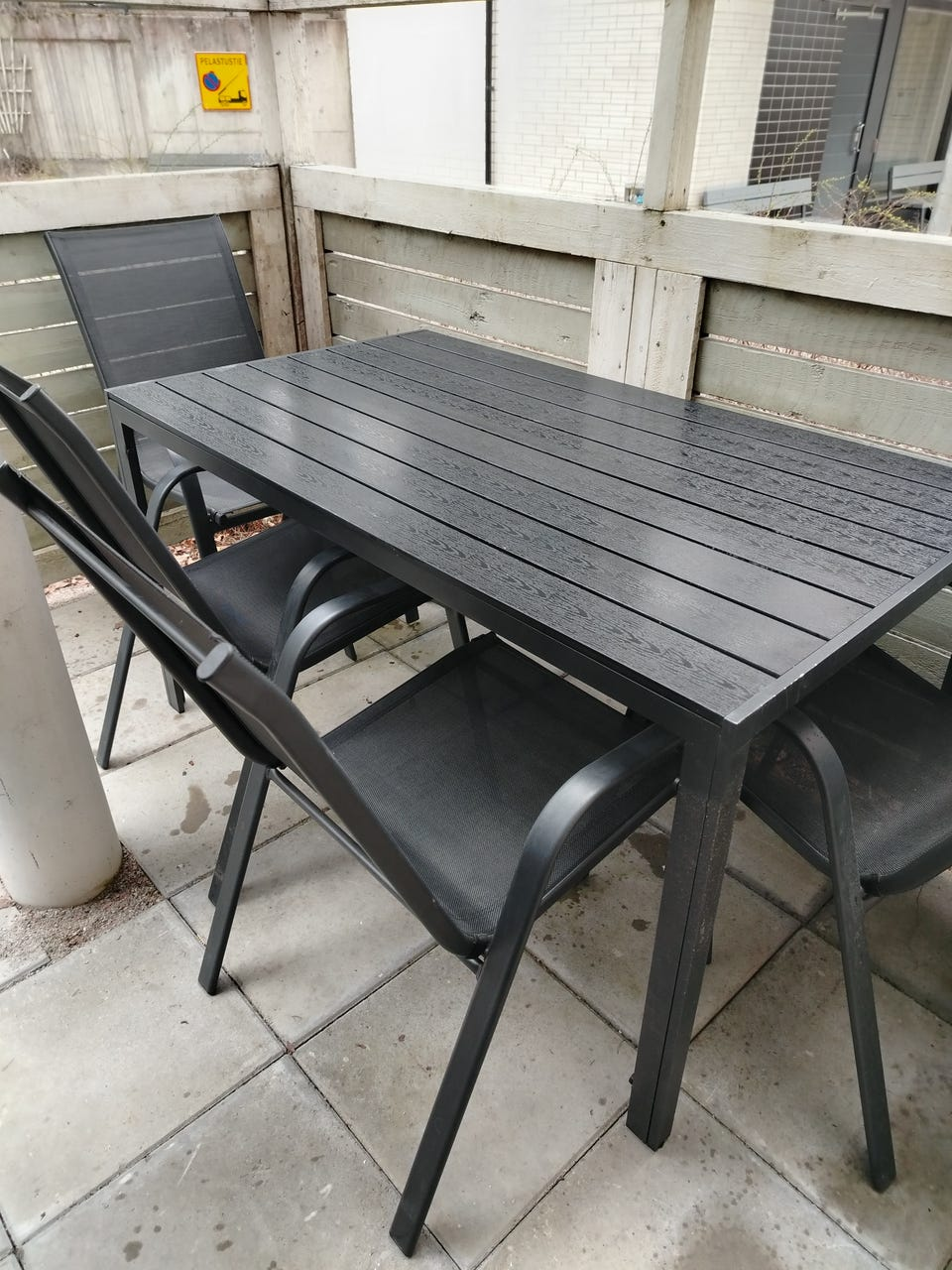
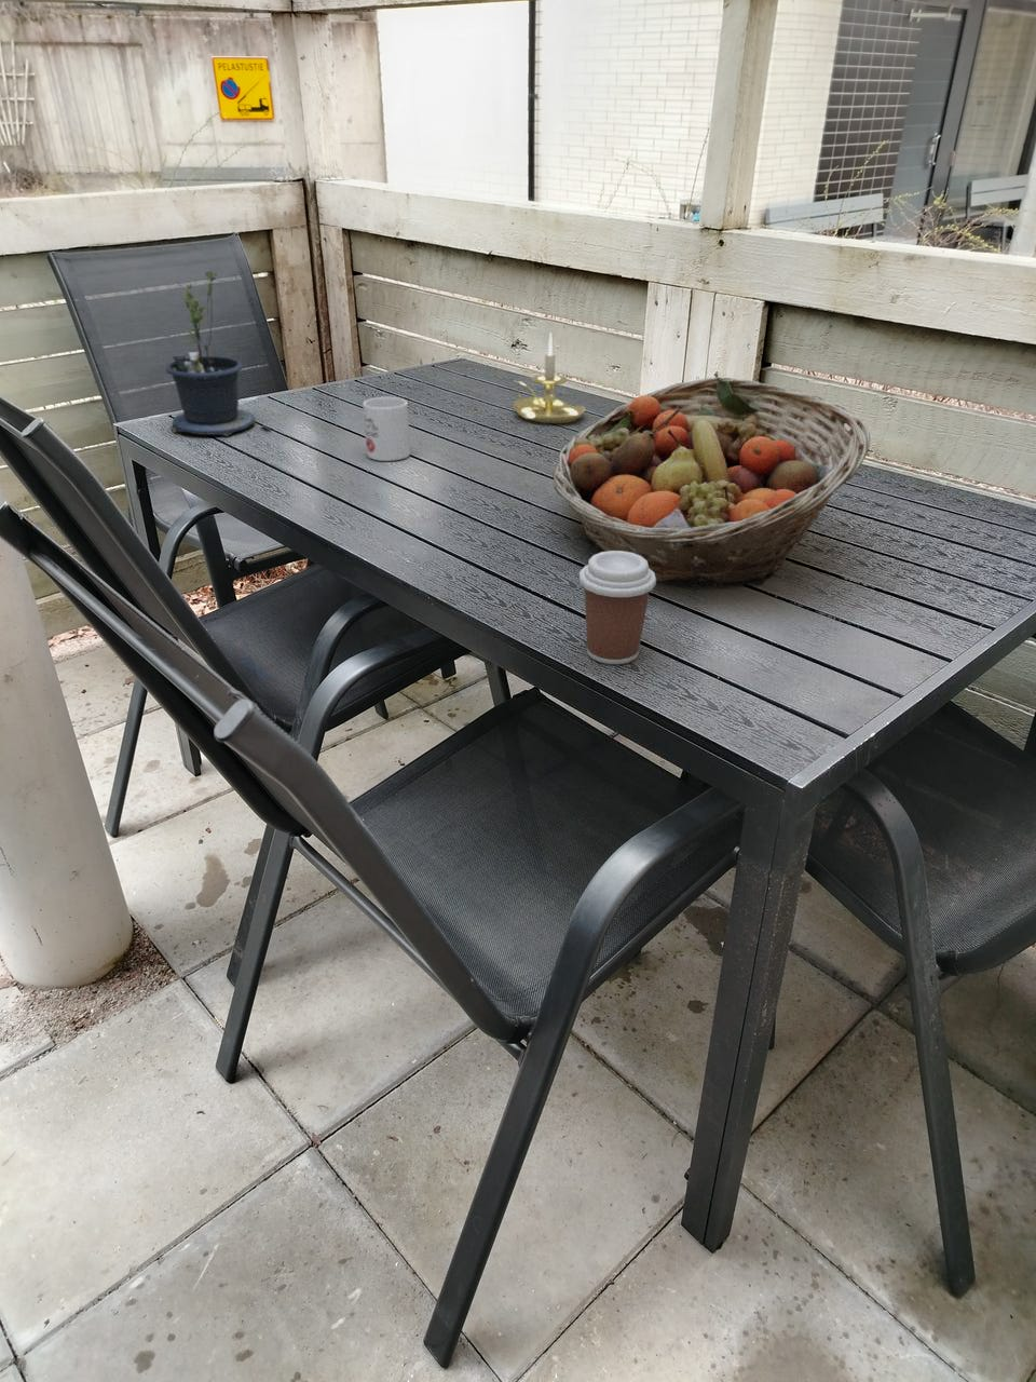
+ fruit basket [552,375,871,589]
+ candle holder [511,332,585,424]
+ mug [361,396,411,462]
+ coffee cup [579,551,657,665]
+ potted plant [163,270,272,437]
